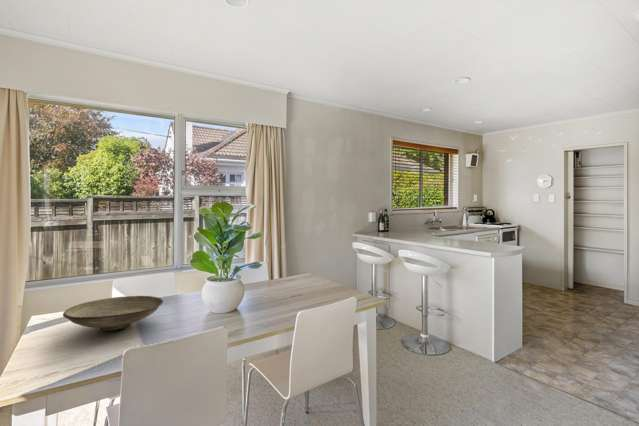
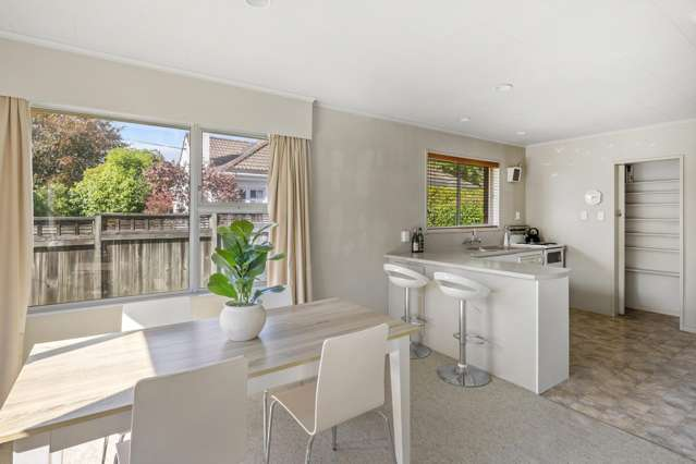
- decorative bowl [62,295,164,332]
